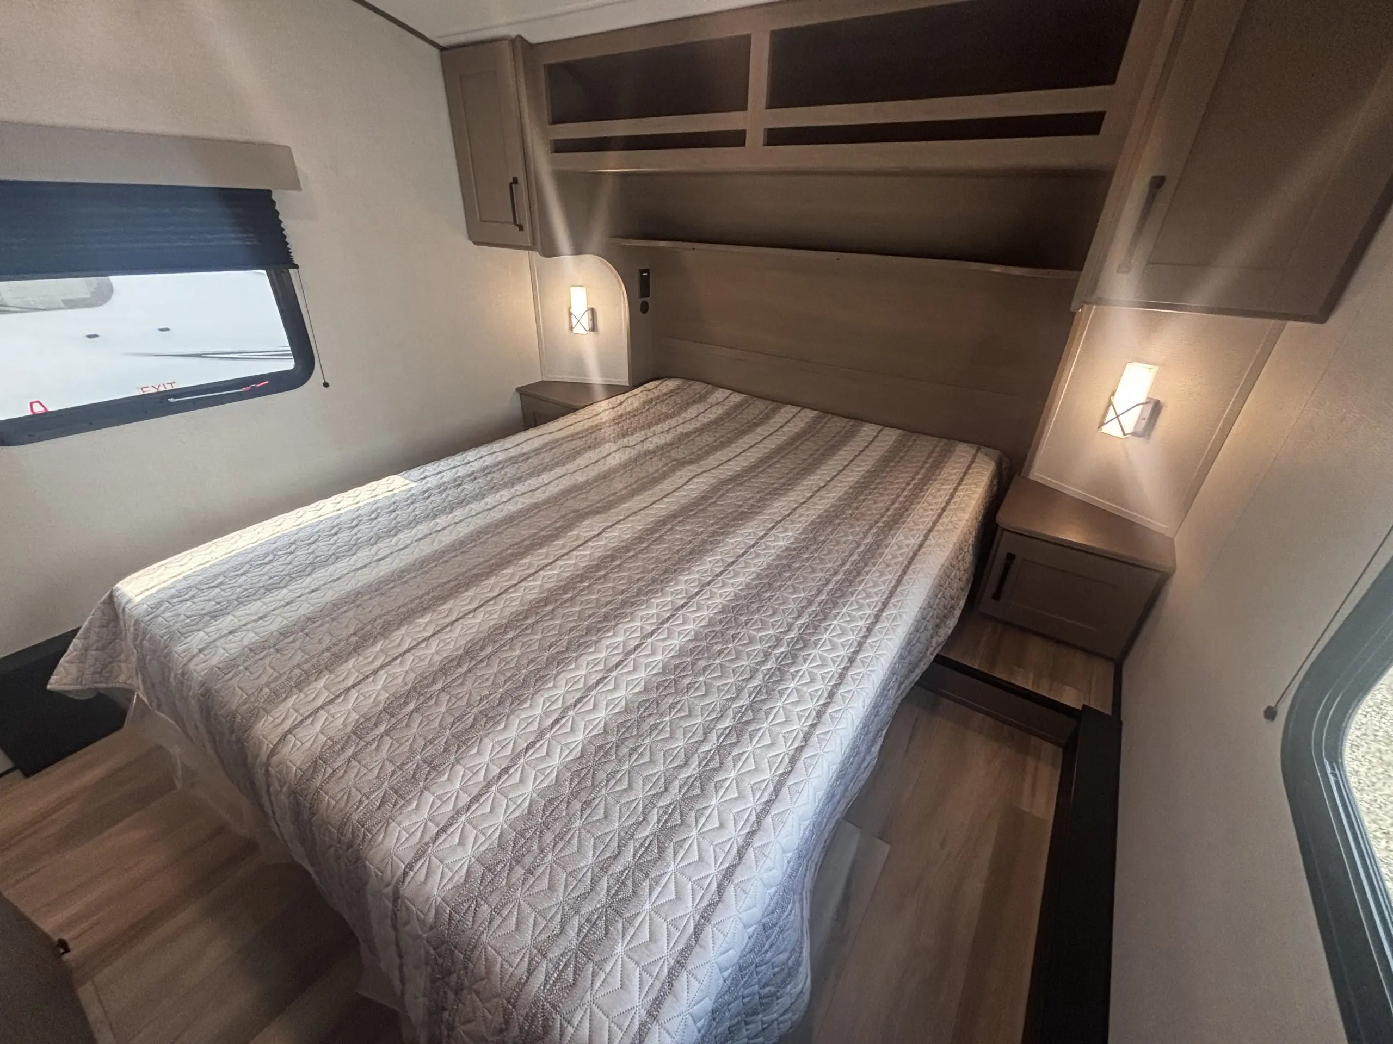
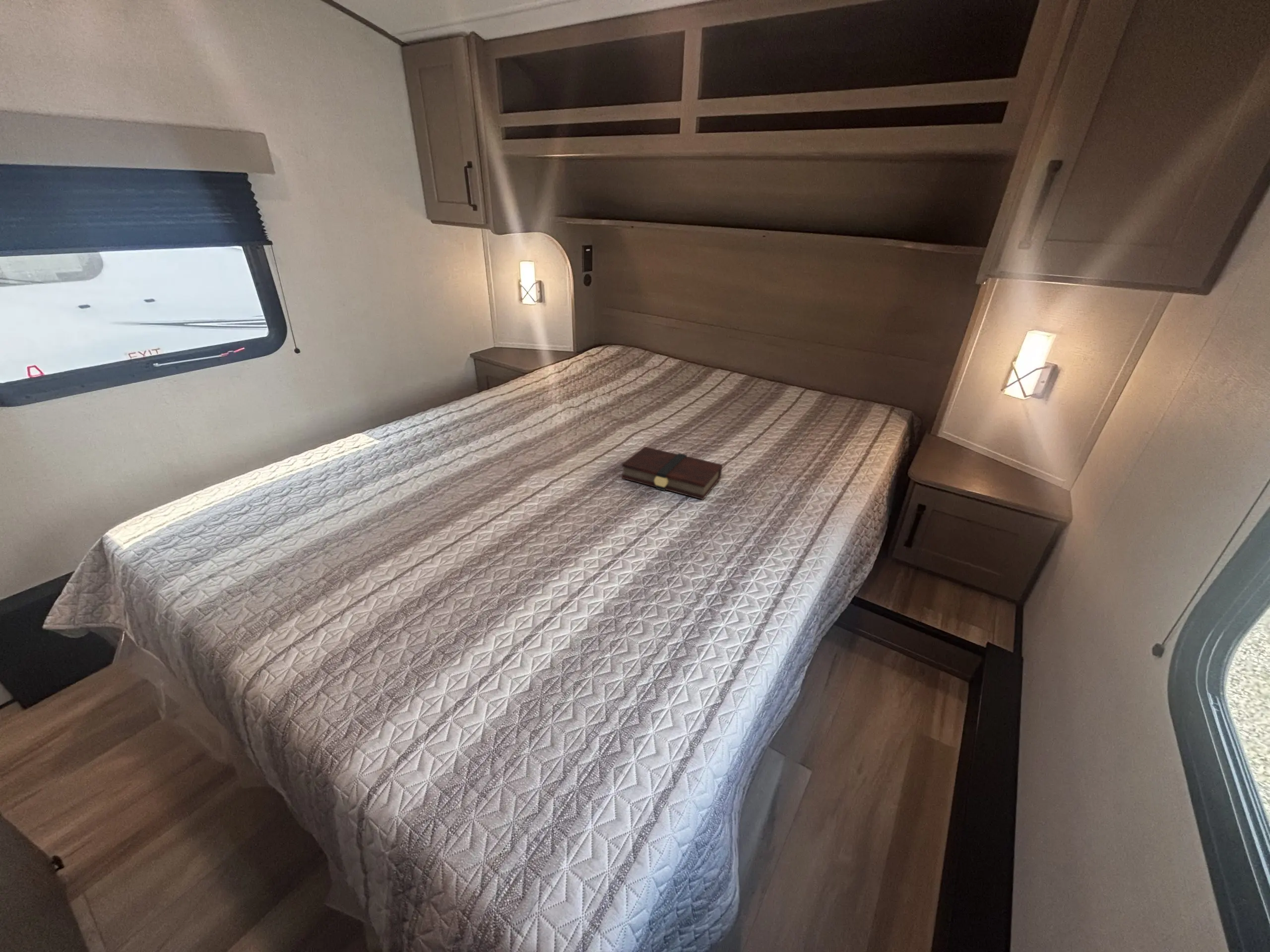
+ book [621,446,723,500]
